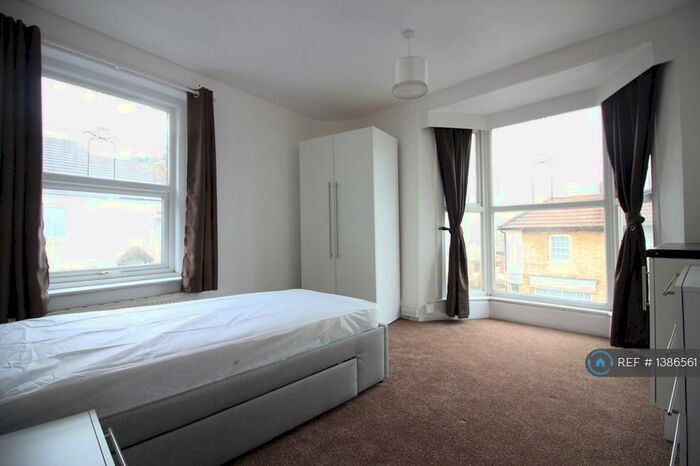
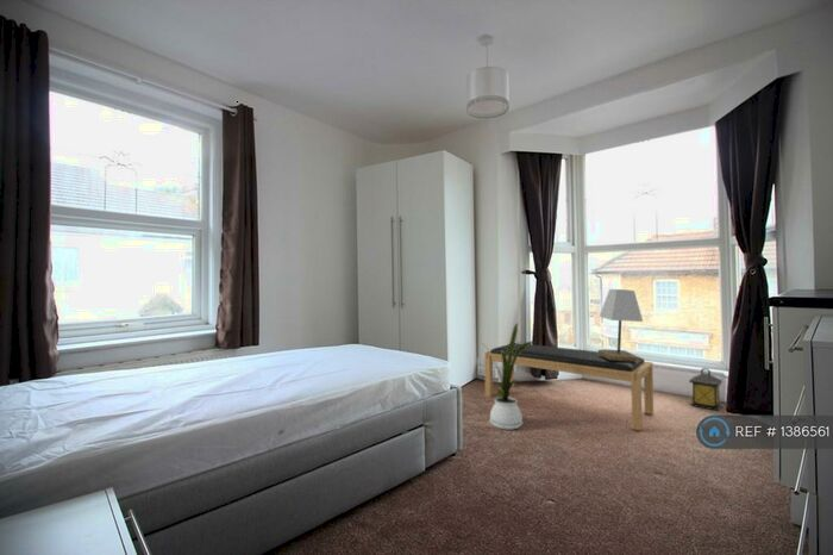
+ bench [483,342,654,431]
+ lantern [688,367,724,412]
+ lamp [597,288,644,361]
+ house plant [482,322,536,431]
